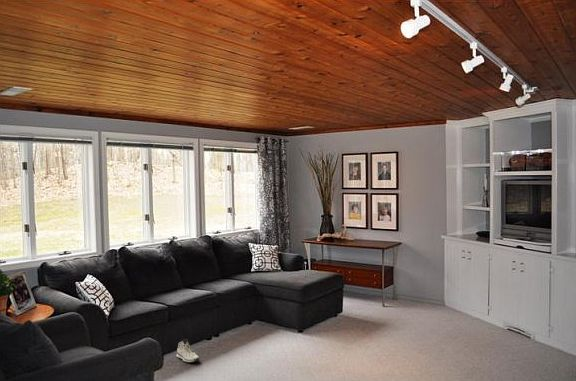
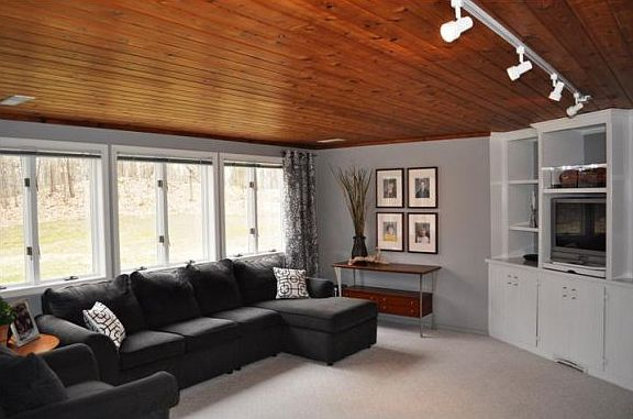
- sneaker [176,338,200,364]
